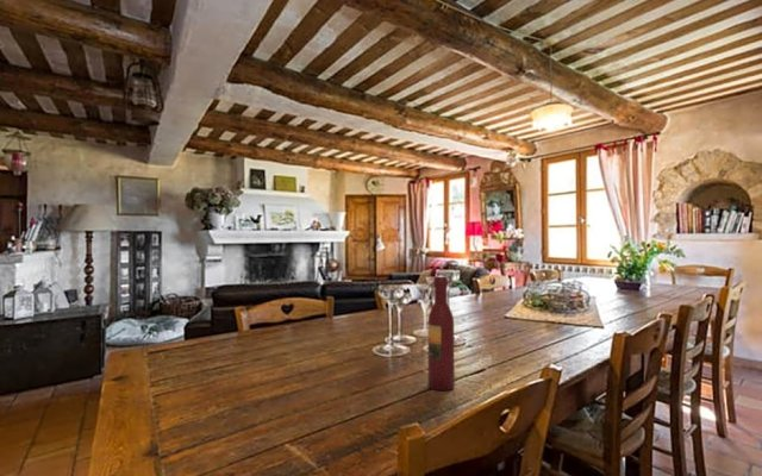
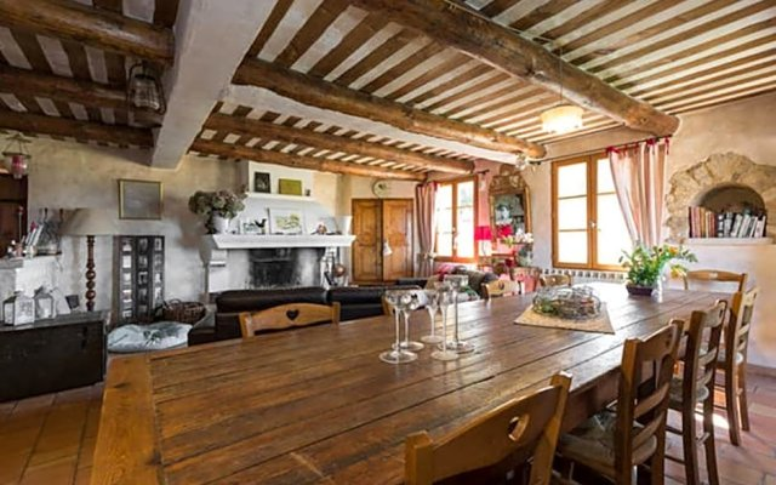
- wine bottle [426,275,455,392]
